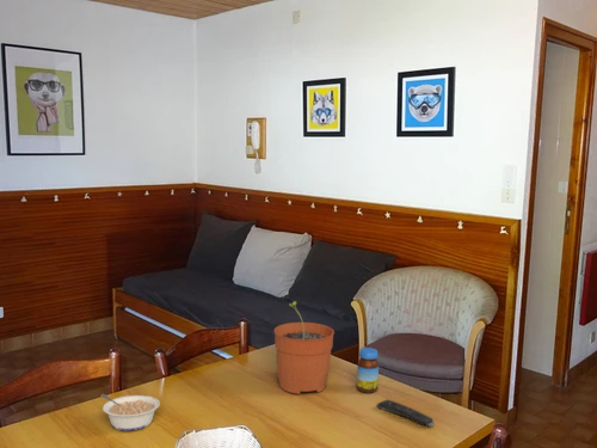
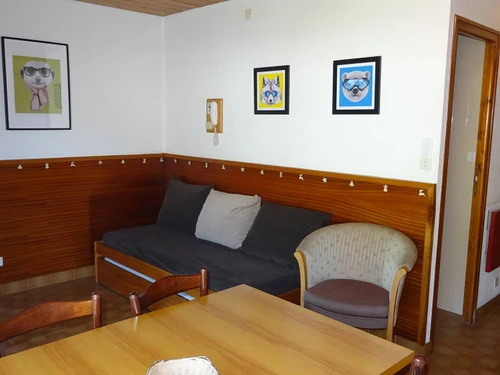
- plant pot [273,300,336,395]
- remote control [376,398,436,428]
- jar [356,346,380,394]
- legume [99,393,161,431]
